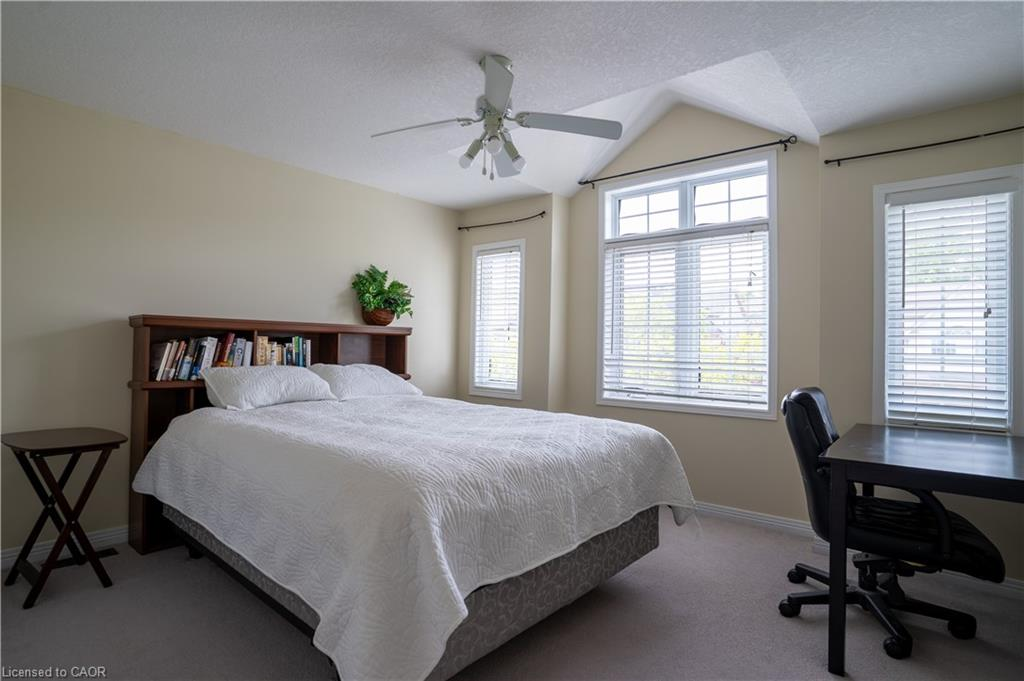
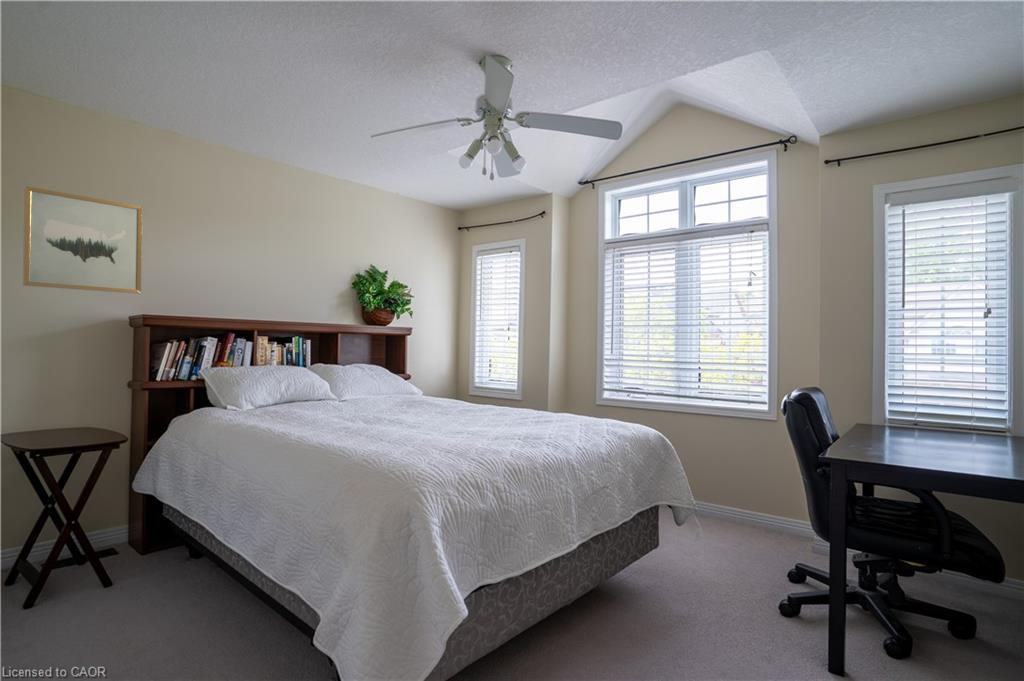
+ wall art [22,185,143,295]
